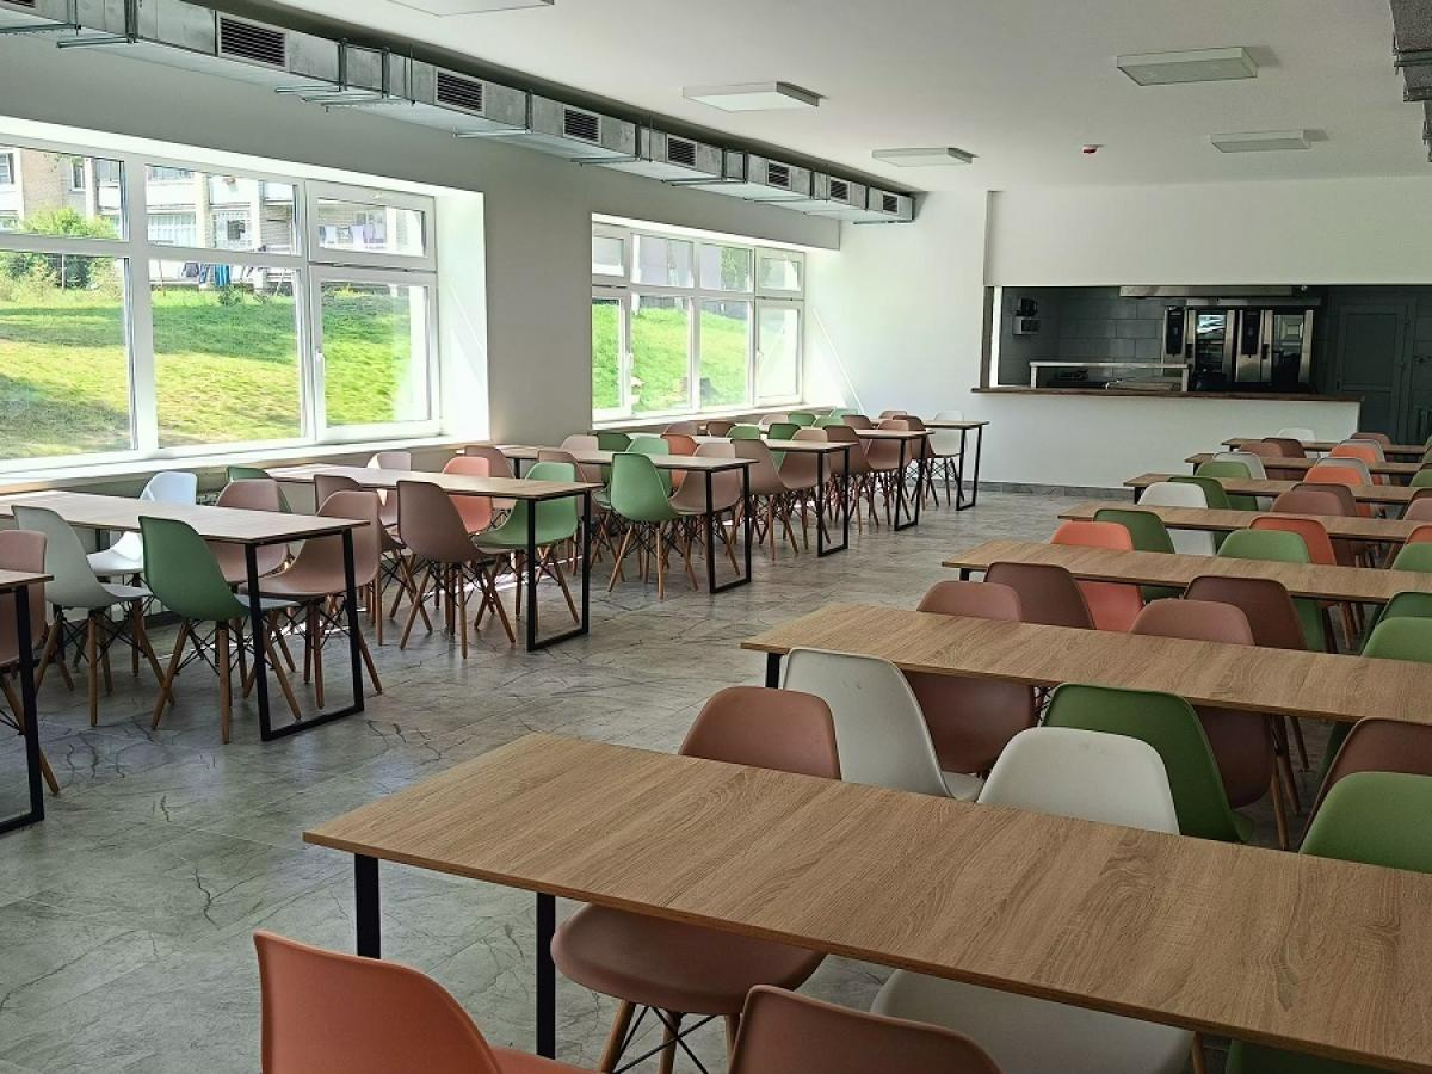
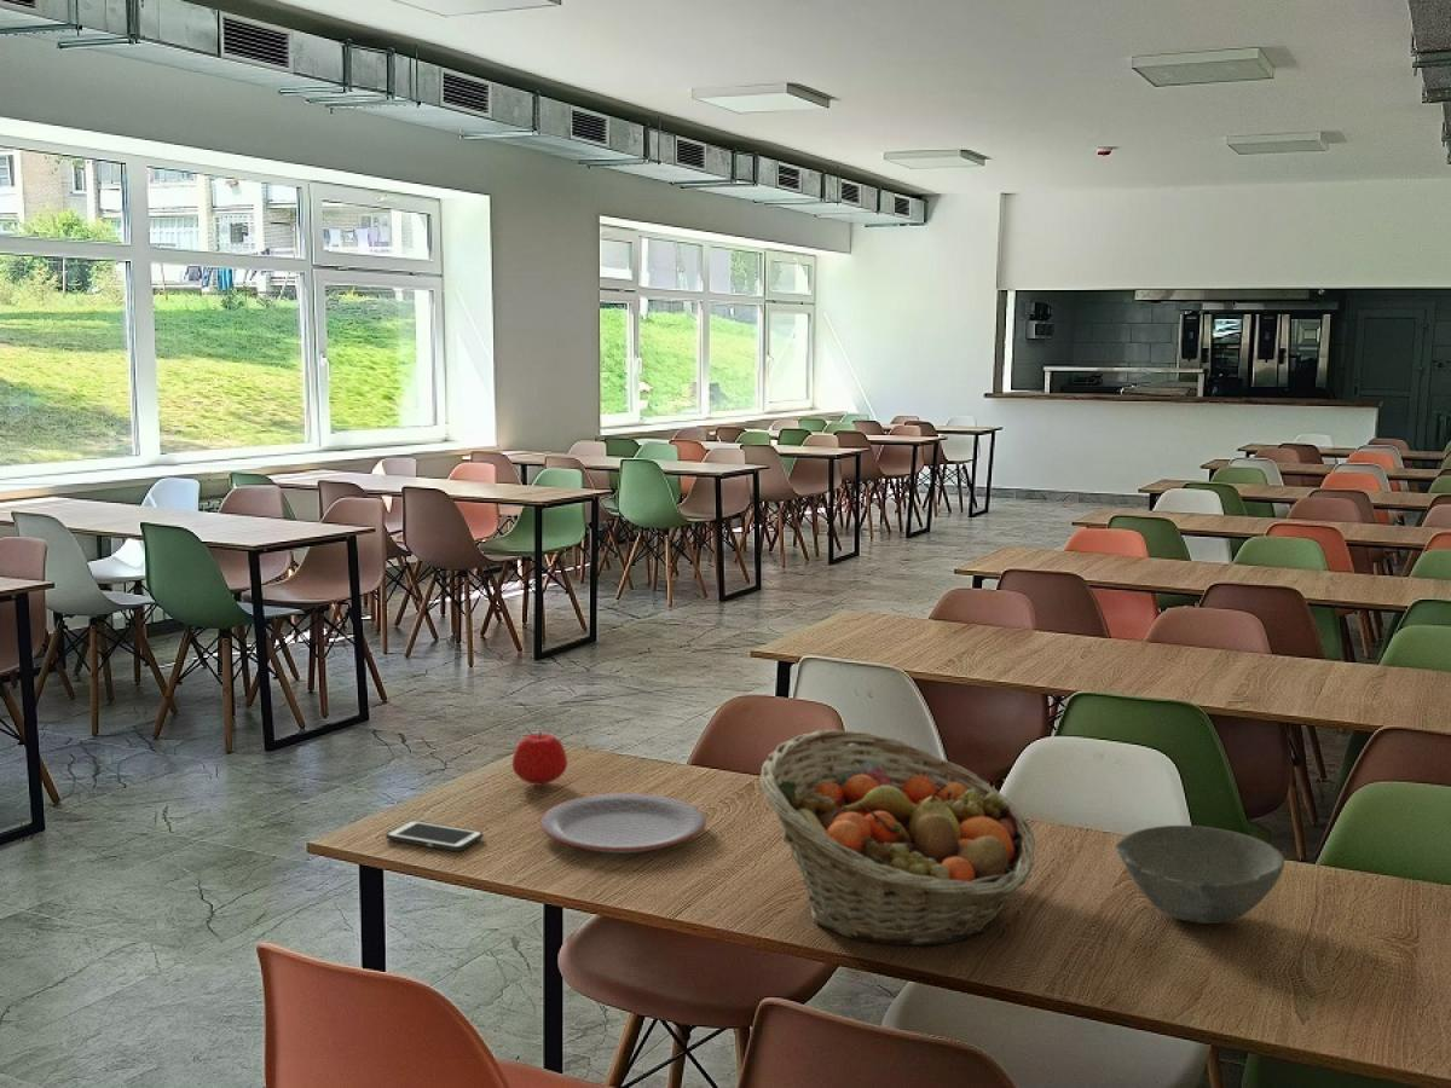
+ apple [511,730,568,786]
+ plate [539,792,707,853]
+ cell phone [385,820,484,852]
+ bowl [1115,824,1285,925]
+ fruit basket [758,729,1036,947]
